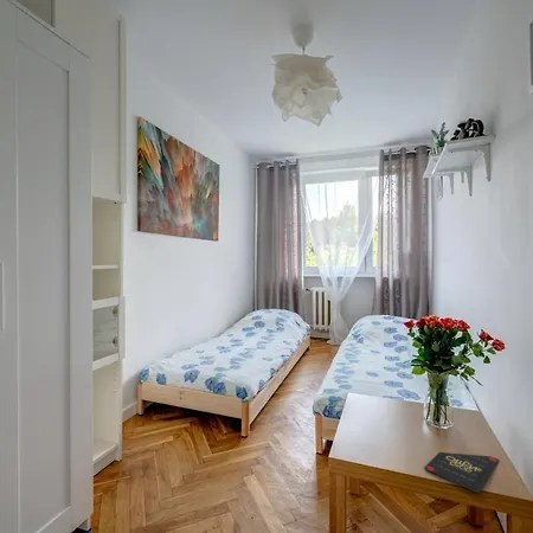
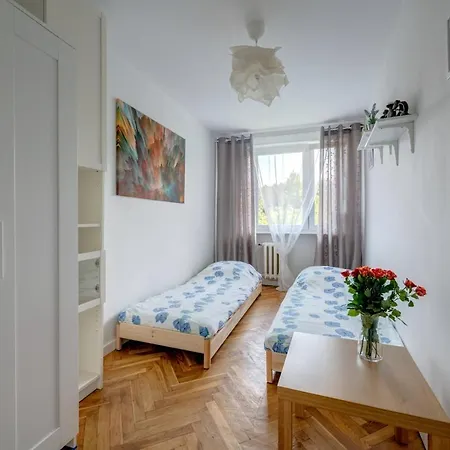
- playing card [423,451,500,494]
